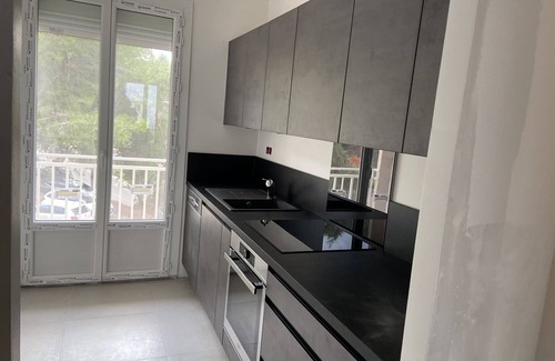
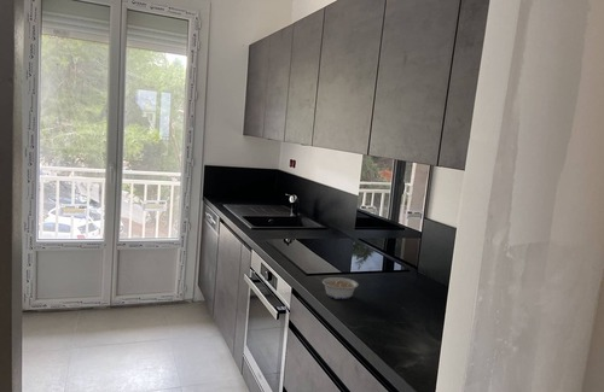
+ legume [314,275,360,300]
